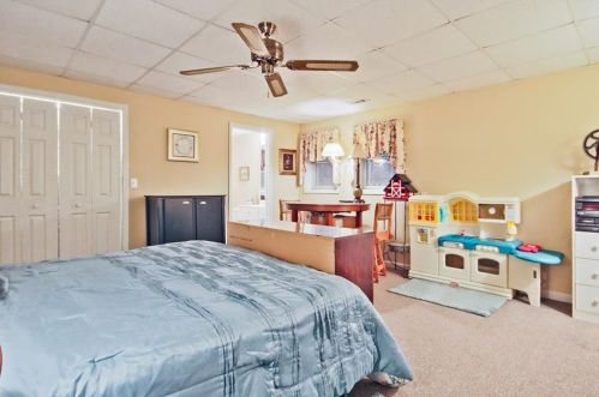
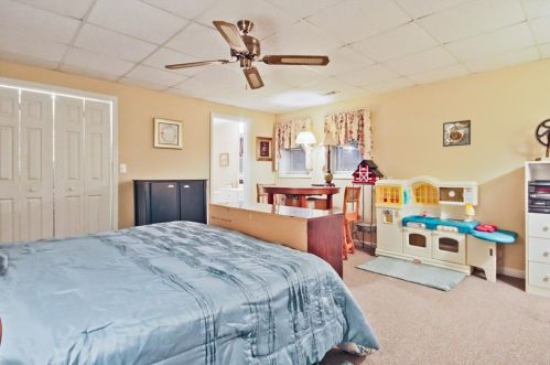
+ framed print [442,119,472,148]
